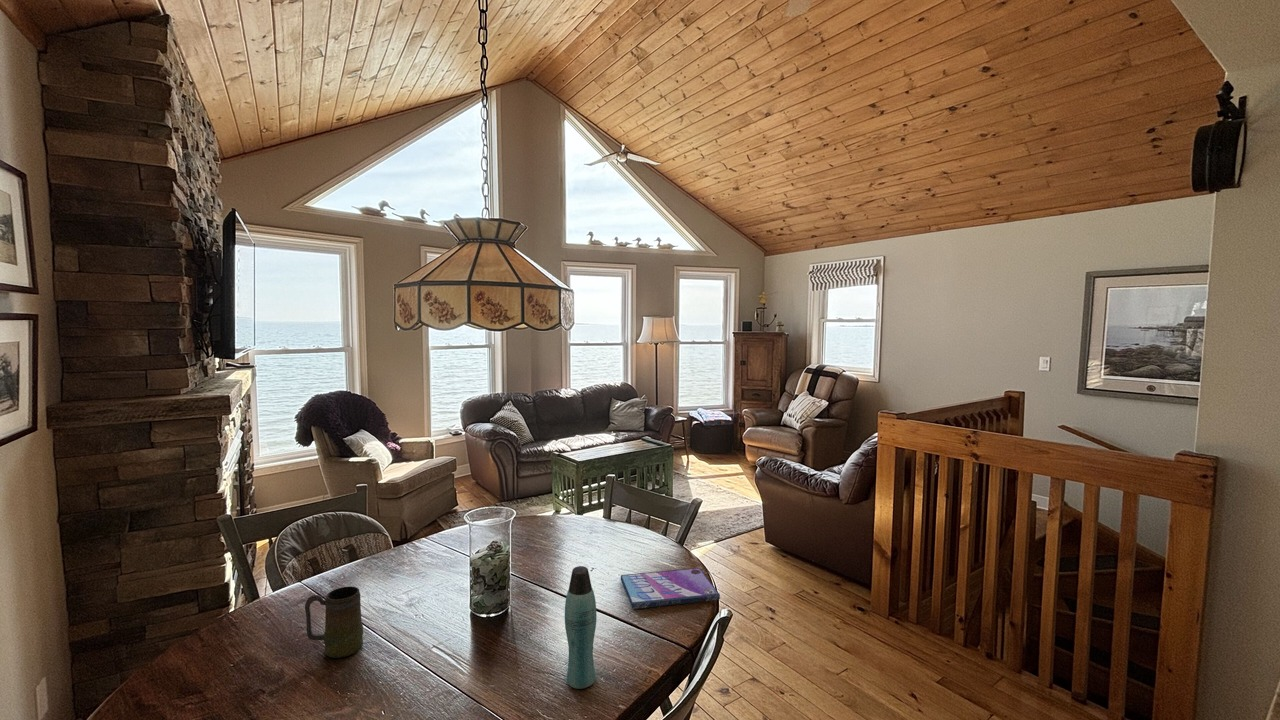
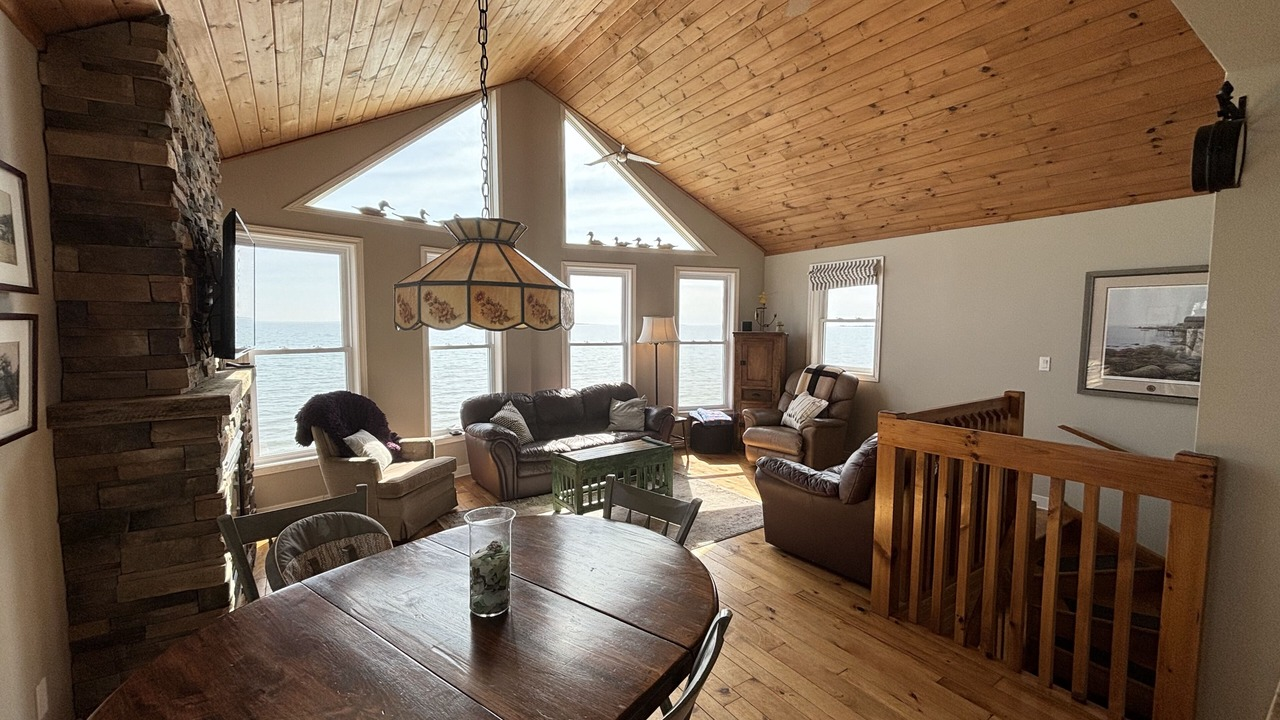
- bottle [564,565,598,690]
- mug [304,585,364,659]
- video game case [620,567,721,610]
